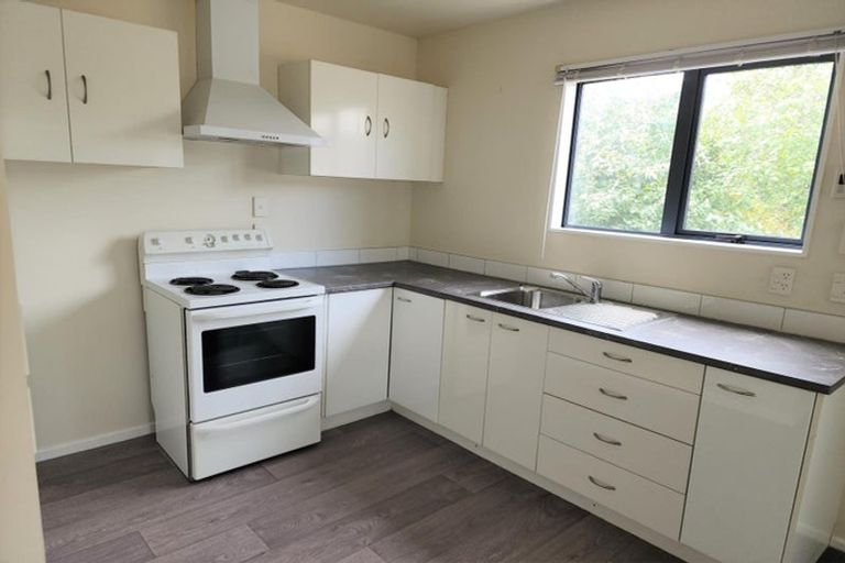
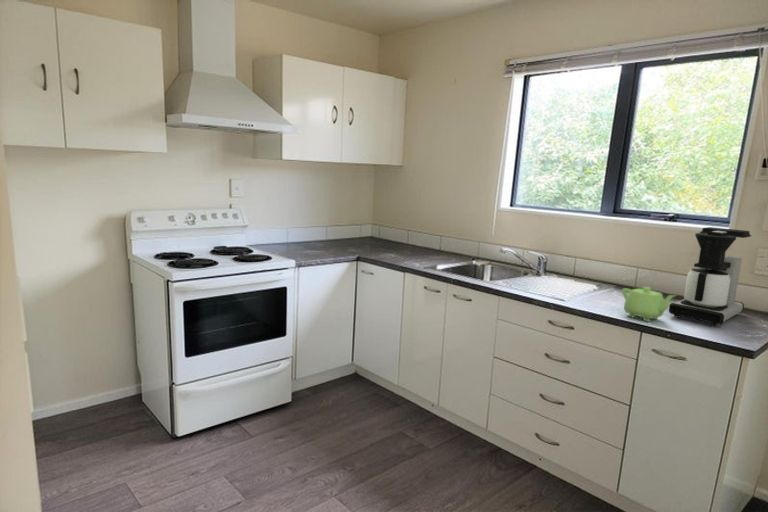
+ coffee maker [668,226,753,327]
+ teapot [621,286,677,323]
